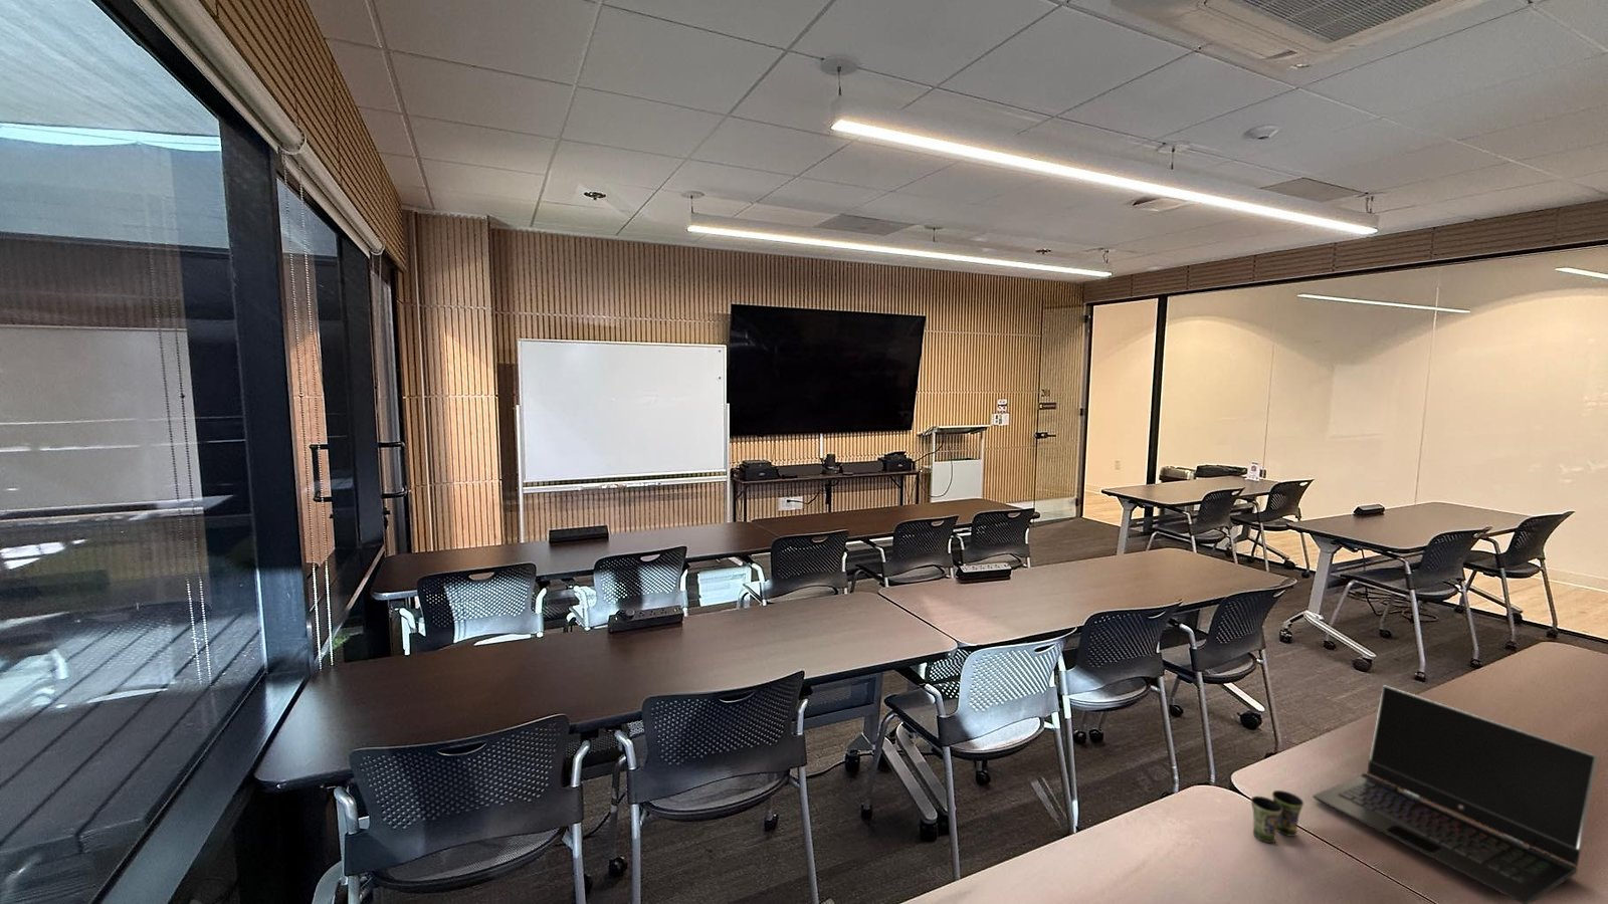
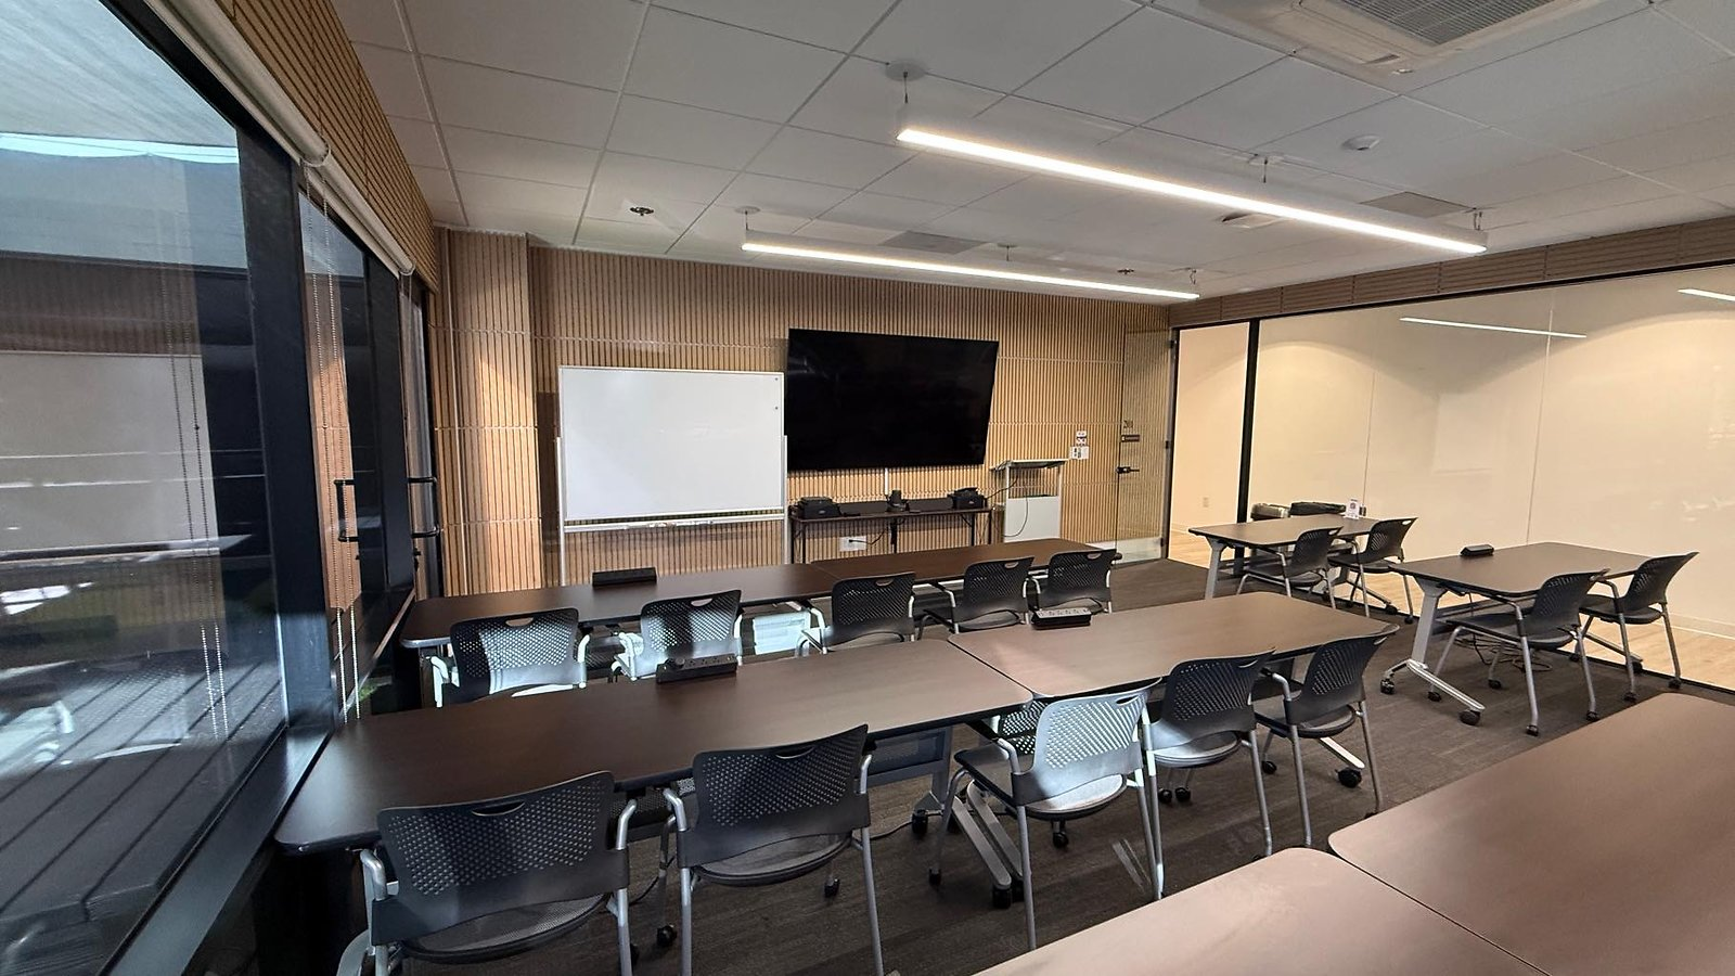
- cup [1250,789,1304,843]
- laptop computer [1312,684,1599,904]
